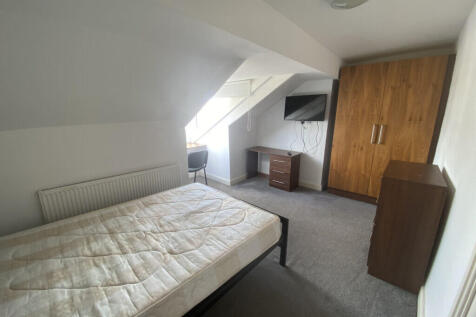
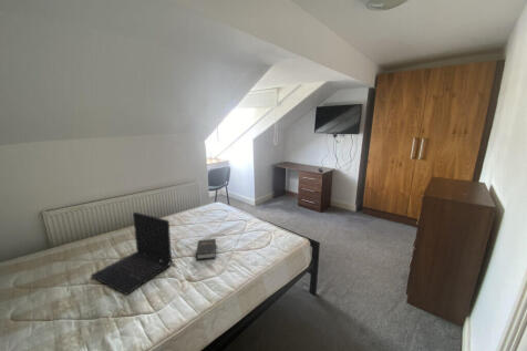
+ hardback book [195,238,217,261]
+ laptop [90,211,173,296]
